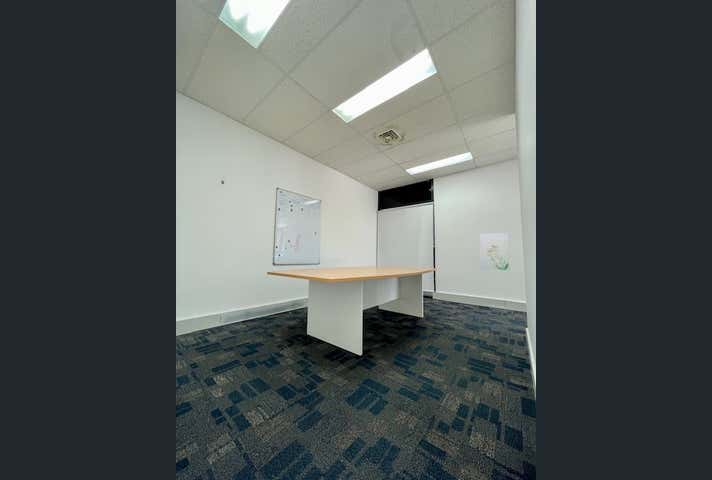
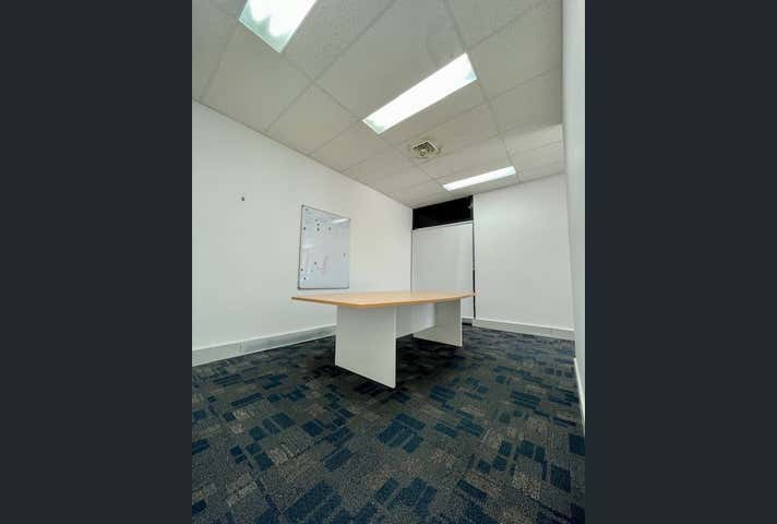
- wall art [479,232,510,271]
